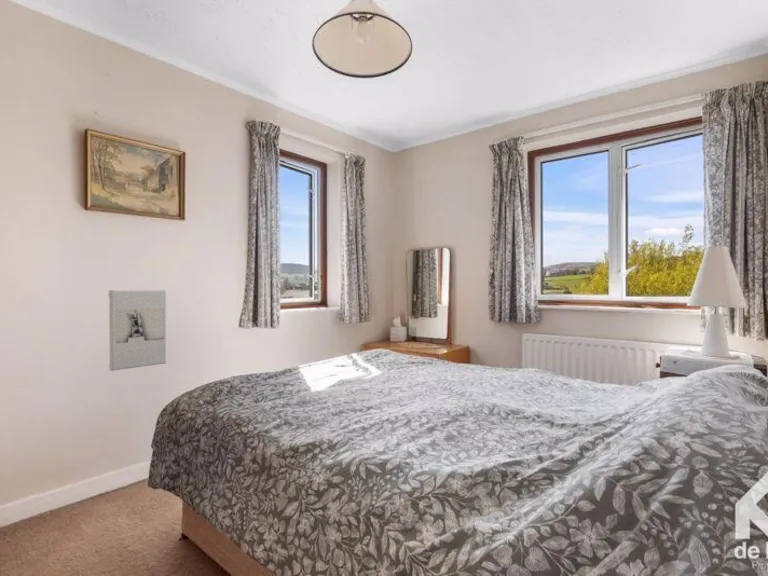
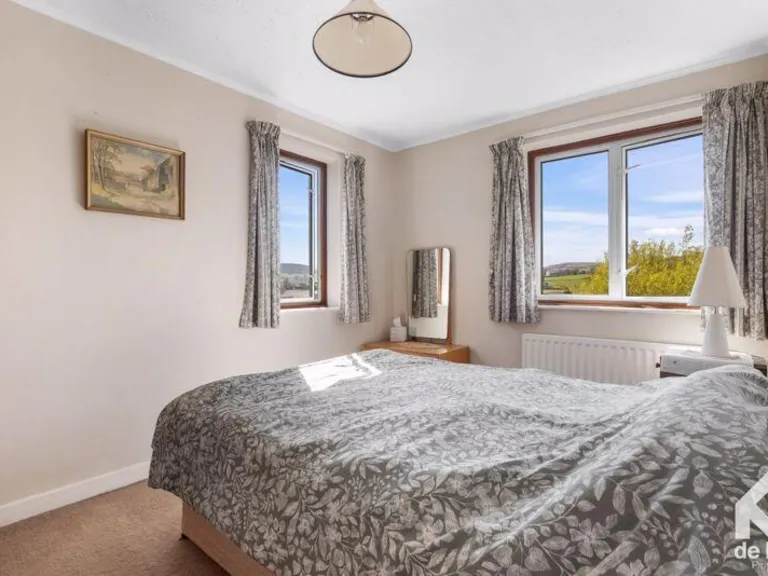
- wall sculpture [107,289,167,372]
